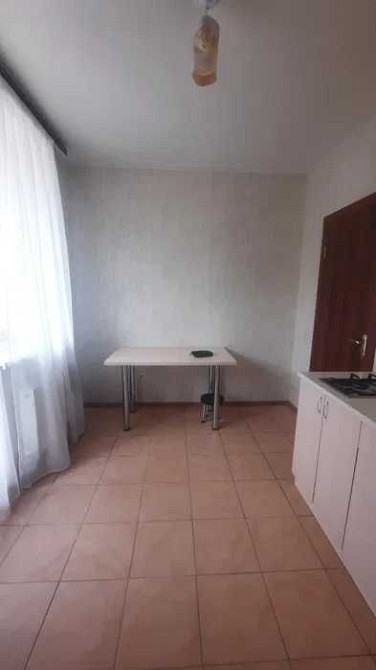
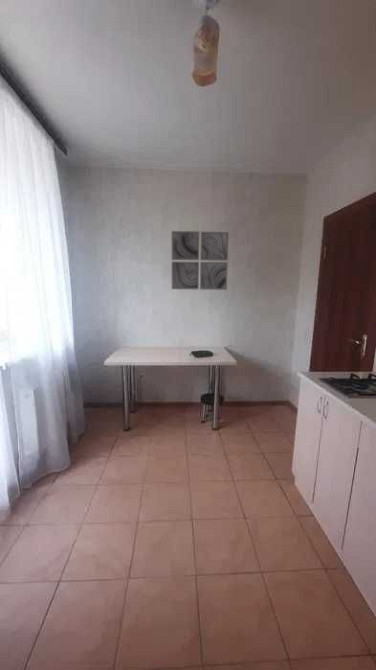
+ wall art [171,230,230,291]
